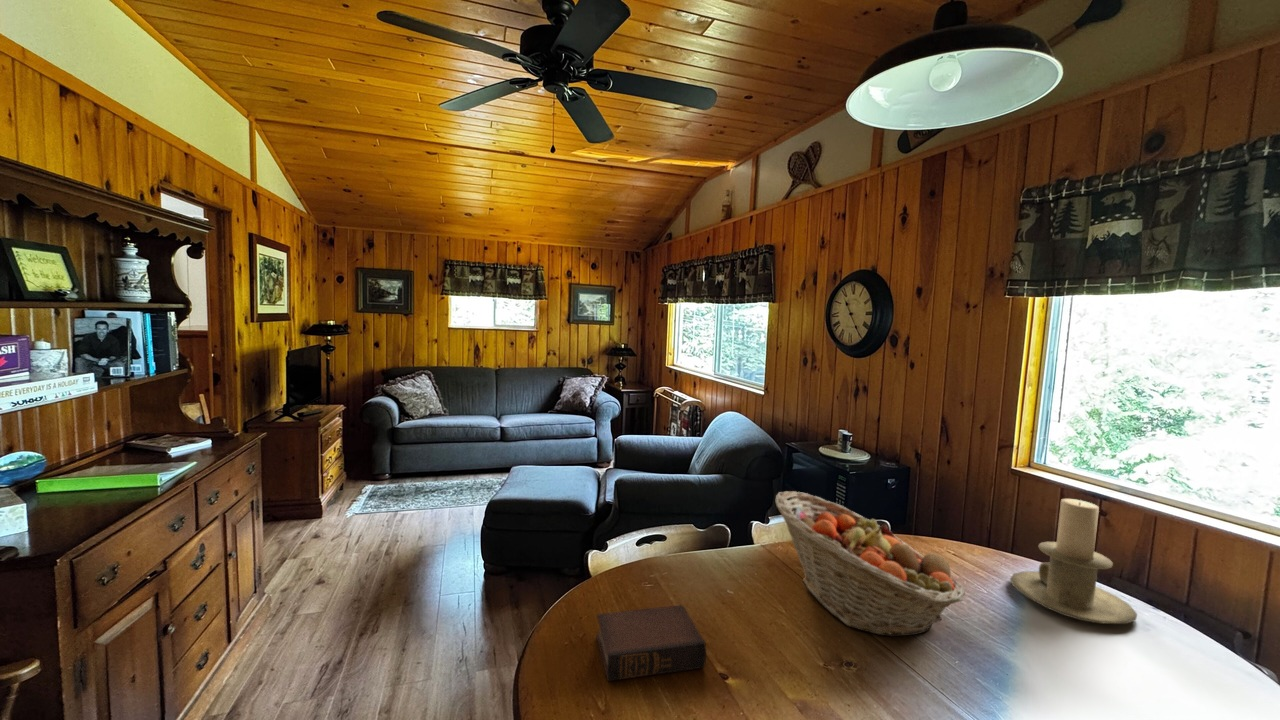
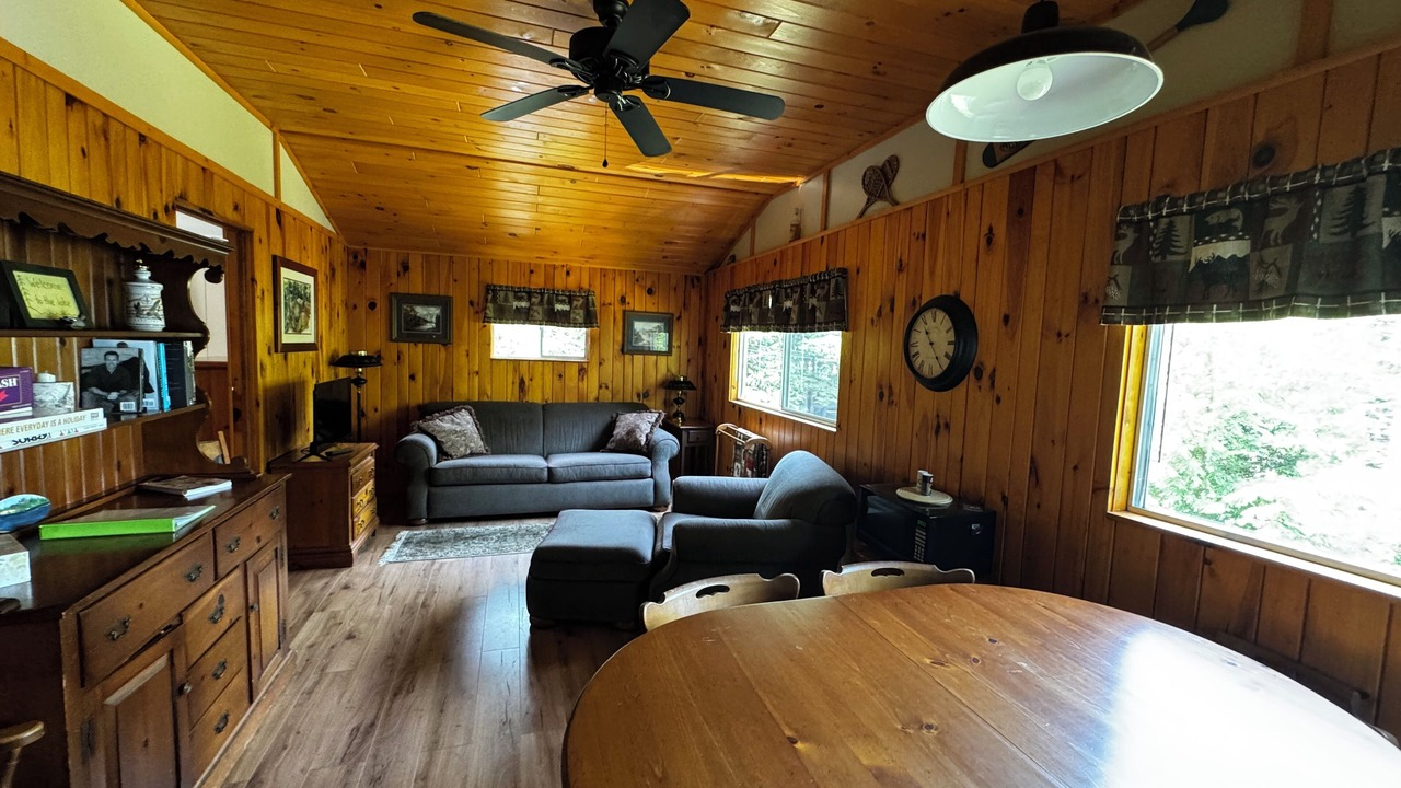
- book [595,604,707,682]
- fruit basket [775,490,966,637]
- candle holder [1009,498,1138,625]
